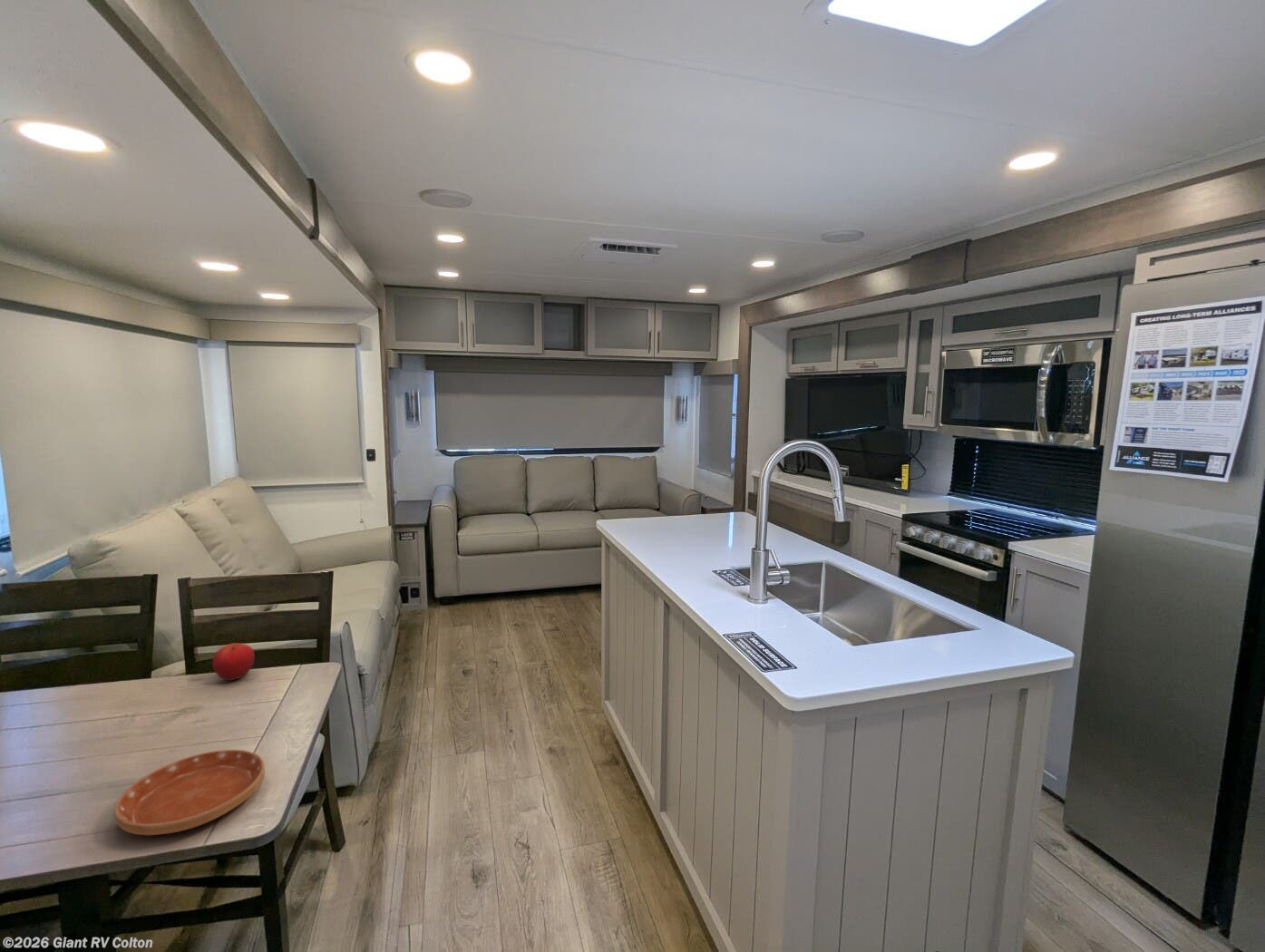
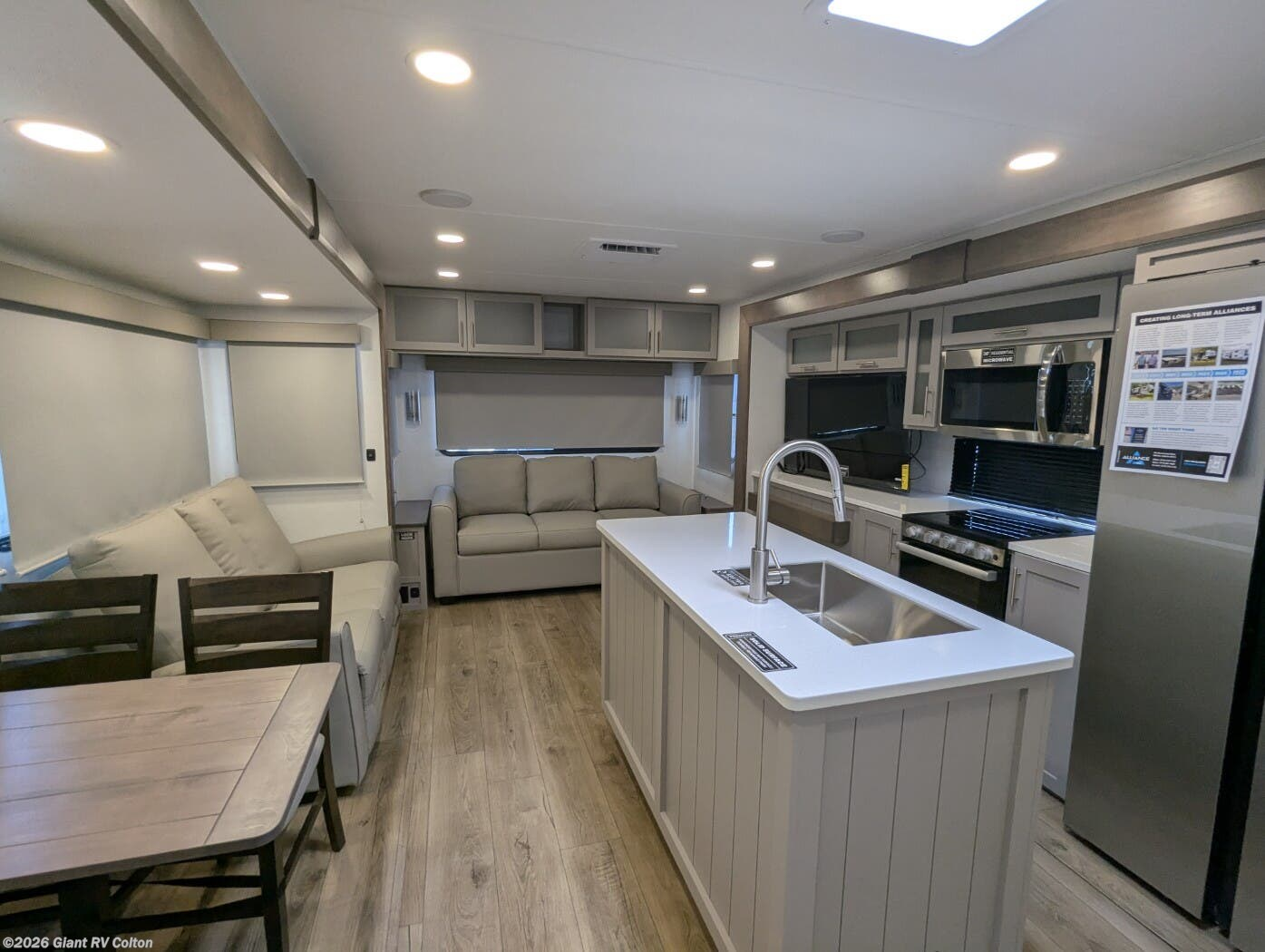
- saucer [114,749,266,836]
- fruit [211,642,256,681]
